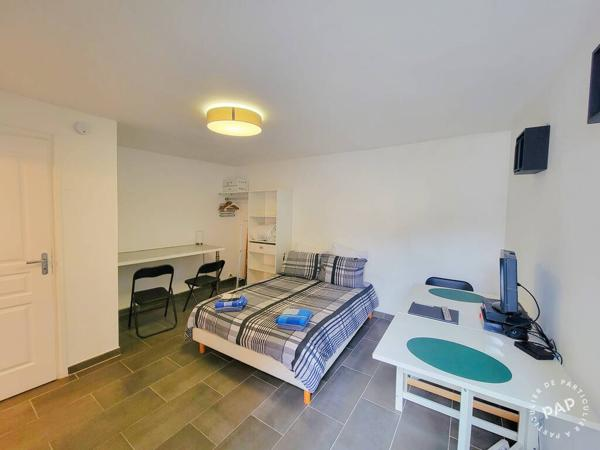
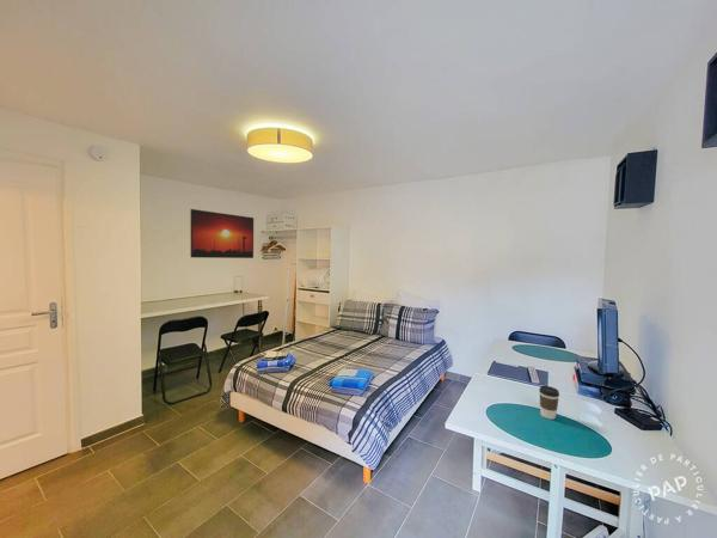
+ coffee cup [538,385,560,421]
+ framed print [189,208,255,259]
